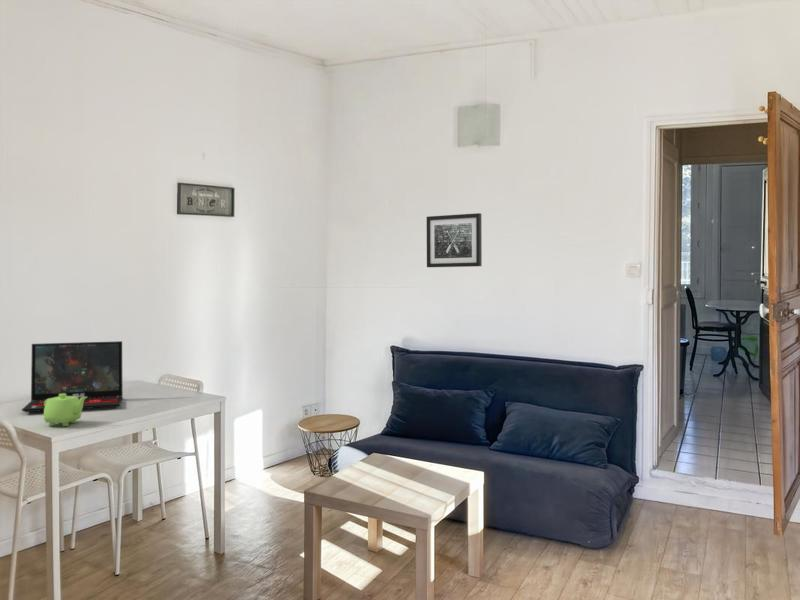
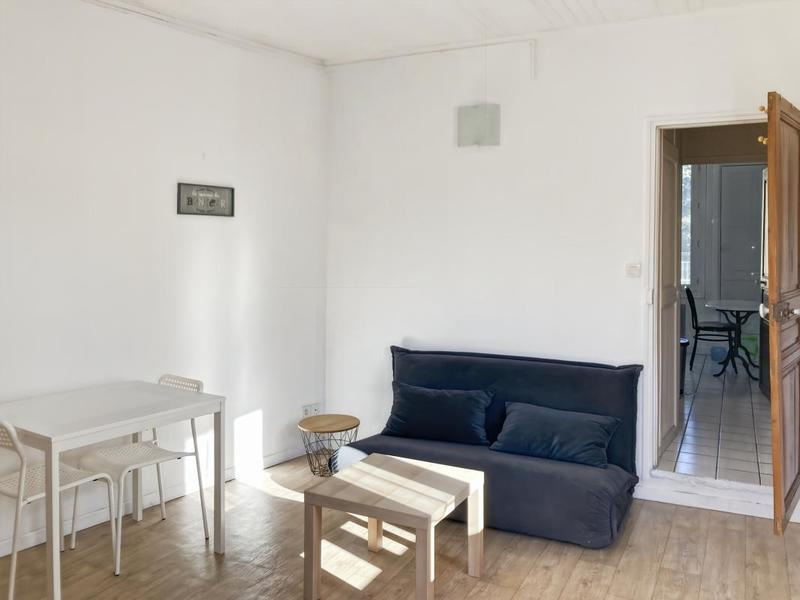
- laptop [21,340,124,413]
- wall art [426,212,483,268]
- teapot [43,394,87,427]
